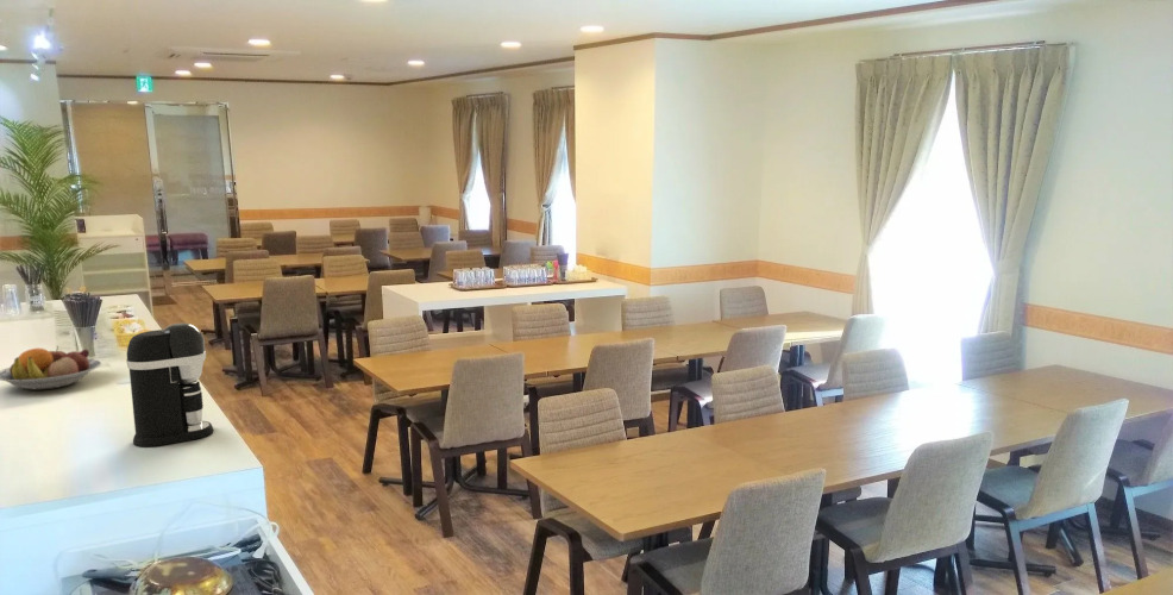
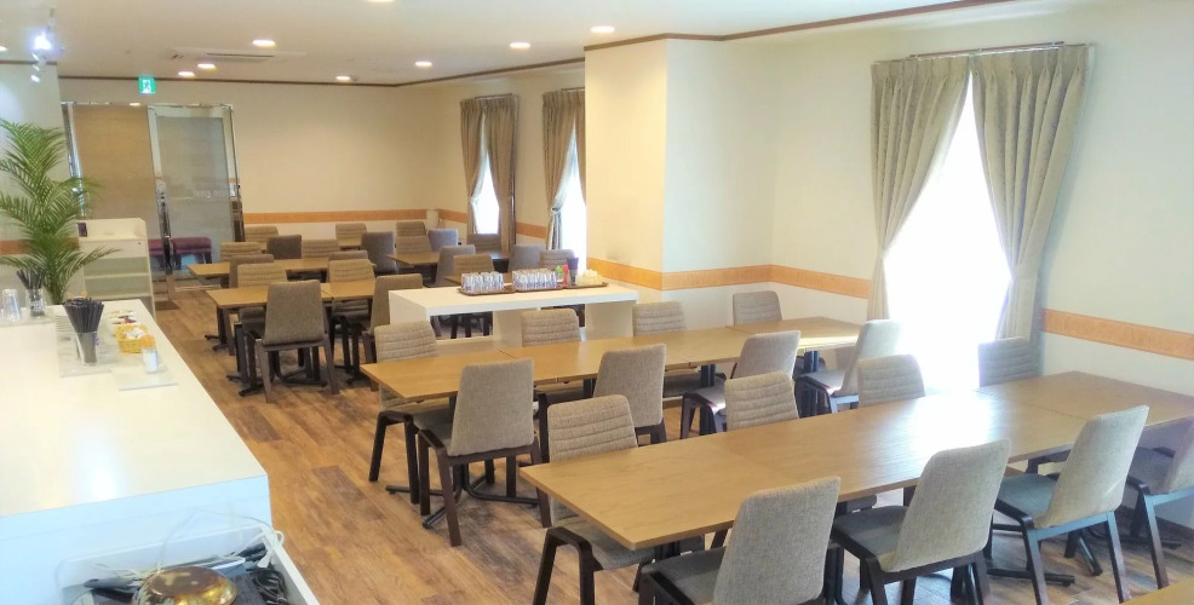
- fruit bowl [0,345,102,390]
- coffee maker [125,322,214,449]
